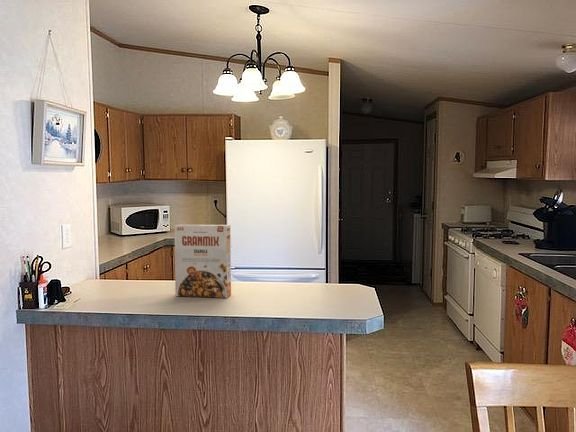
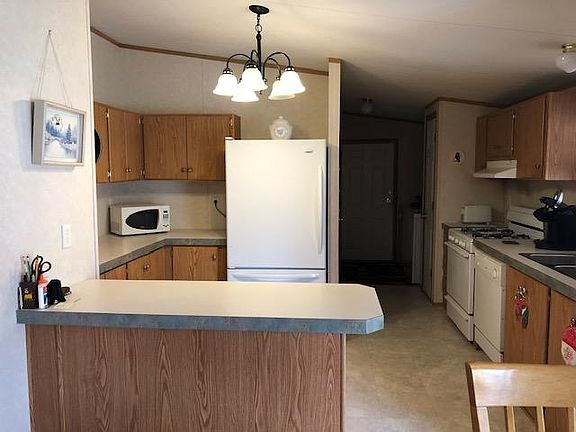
- cereal box [173,223,232,299]
